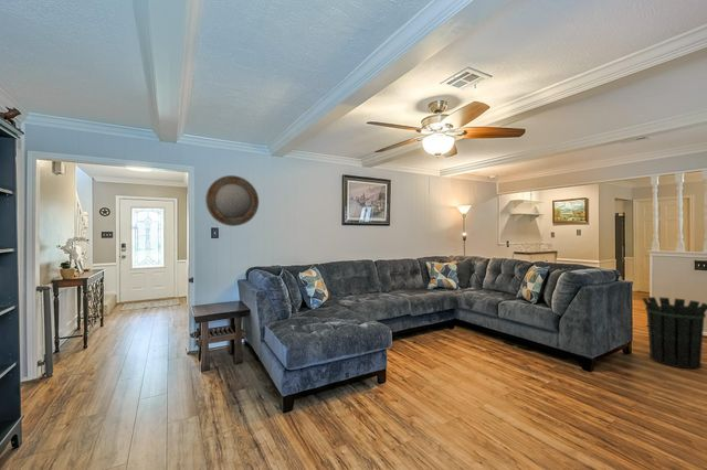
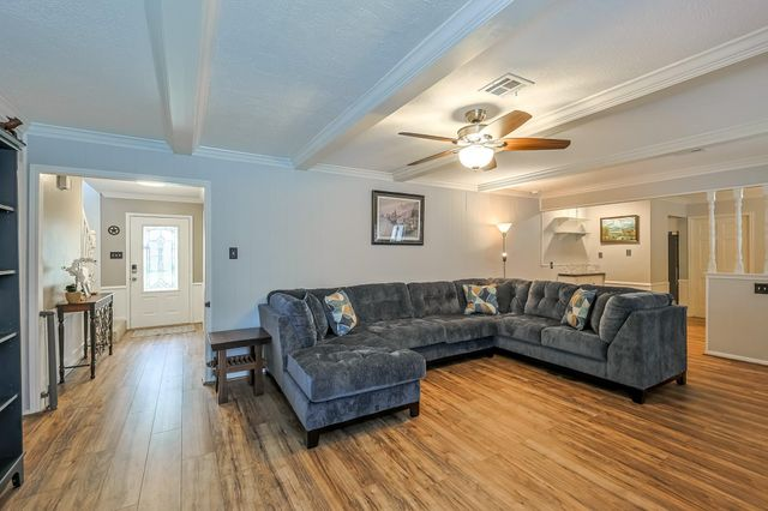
- home mirror [204,174,260,227]
- waste bin [641,296,707,370]
